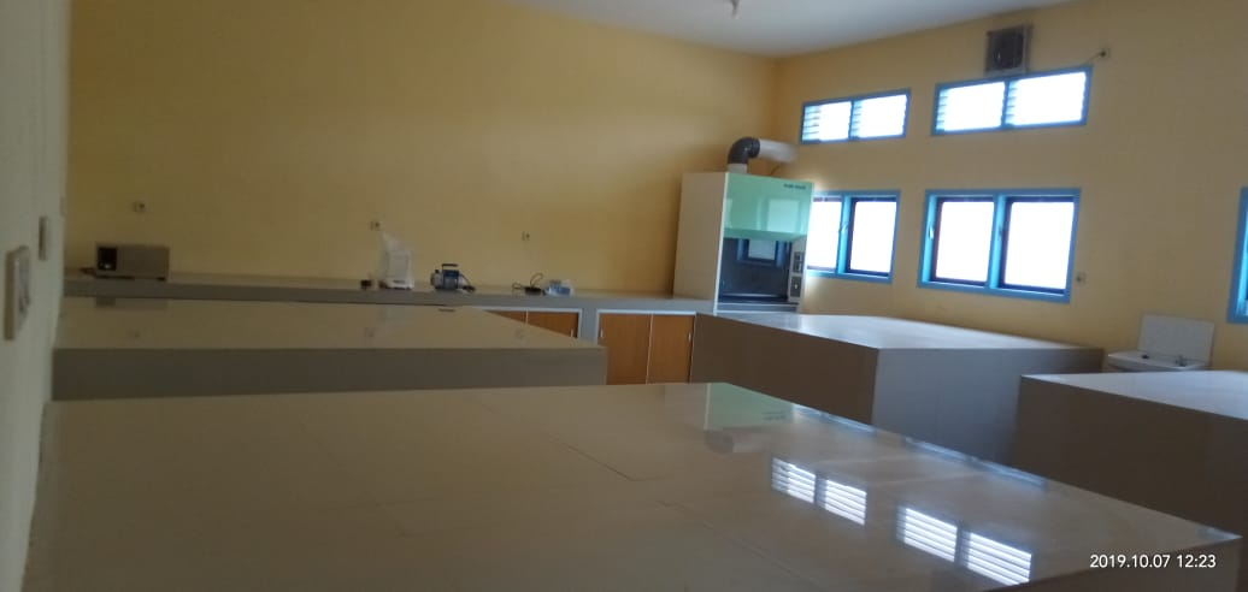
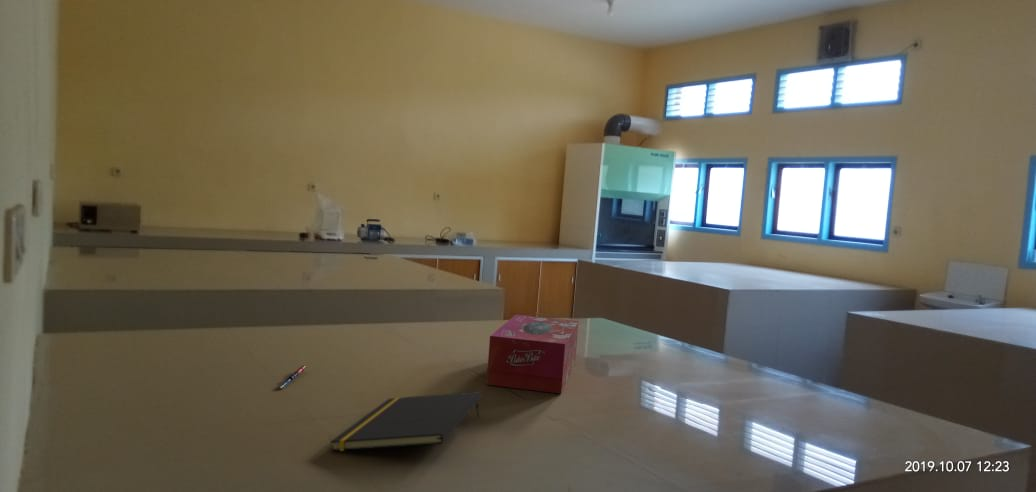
+ notepad [330,390,482,452]
+ pen [276,364,308,390]
+ tissue box [486,314,580,395]
